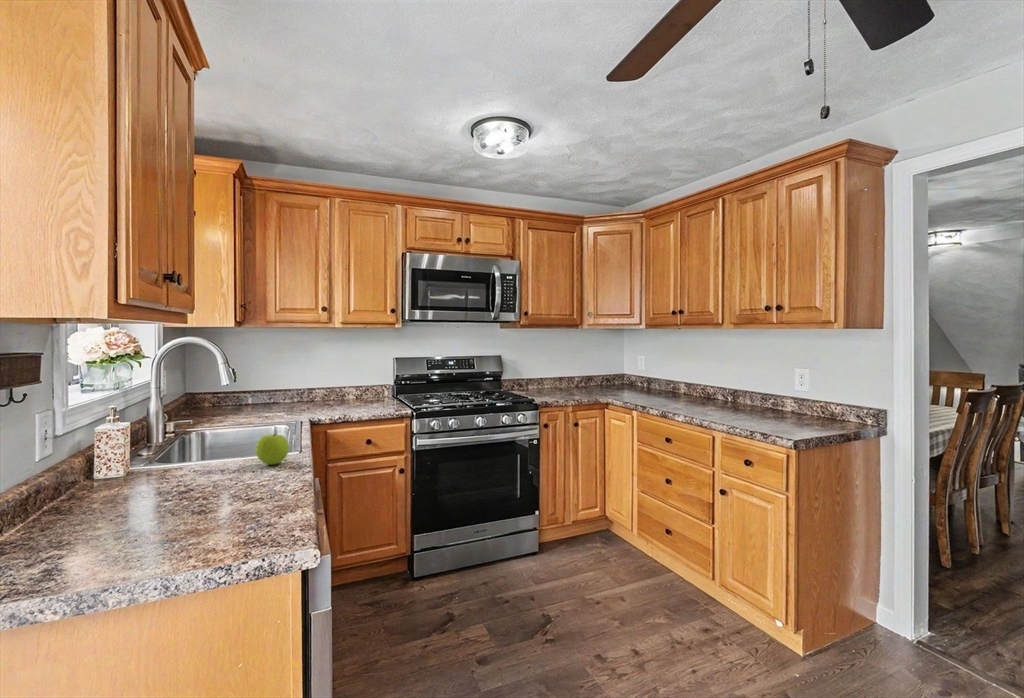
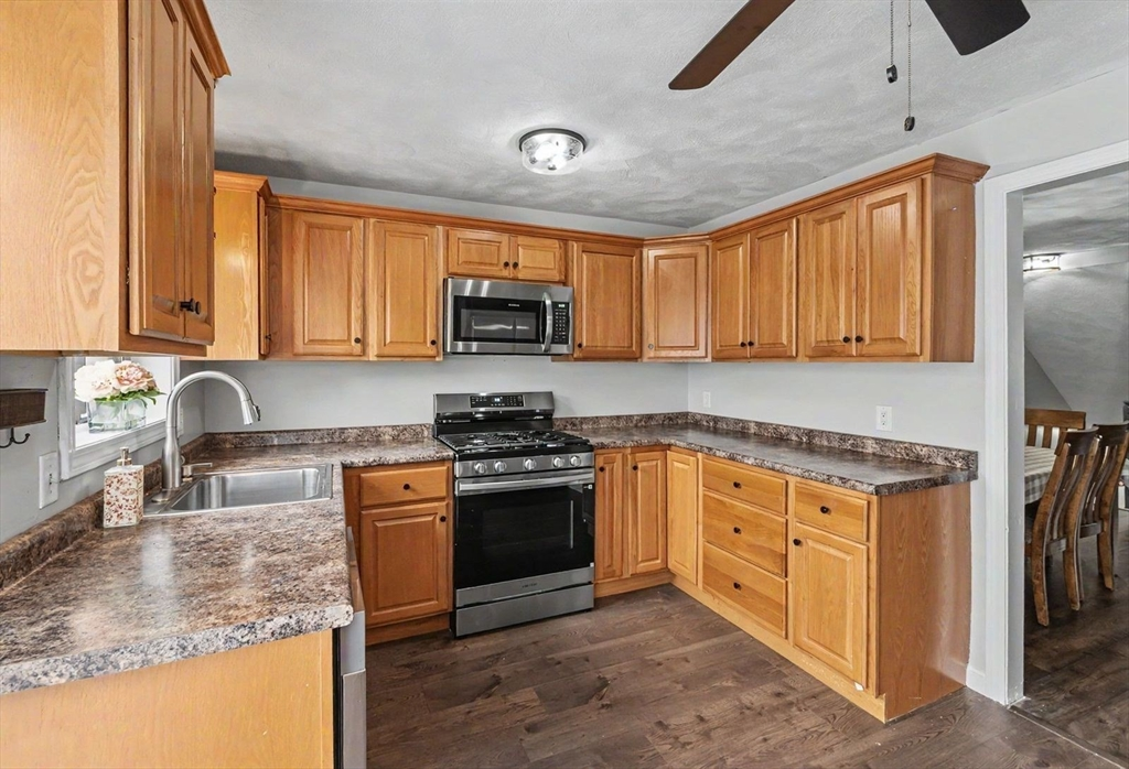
- apple [255,433,290,466]
